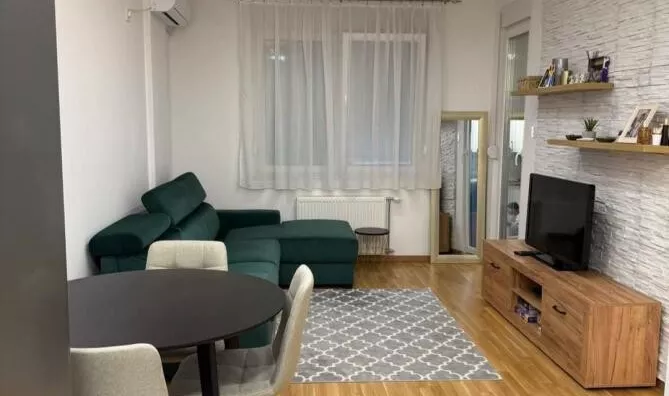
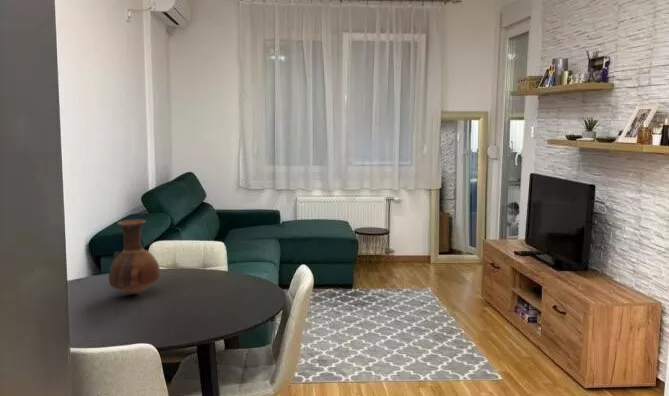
+ vase [108,219,161,295]
